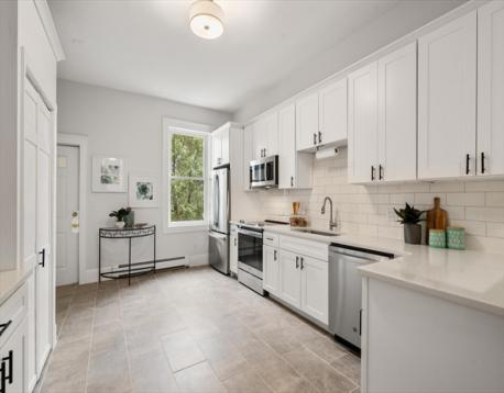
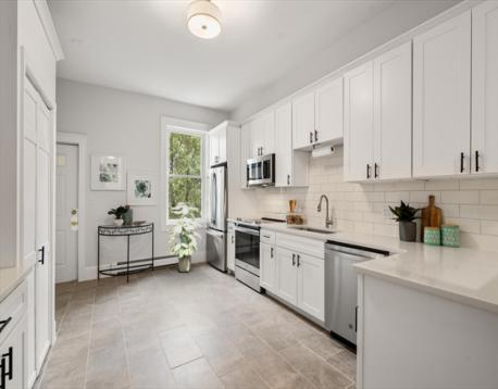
+ indoor plant [166,201,202,273]
